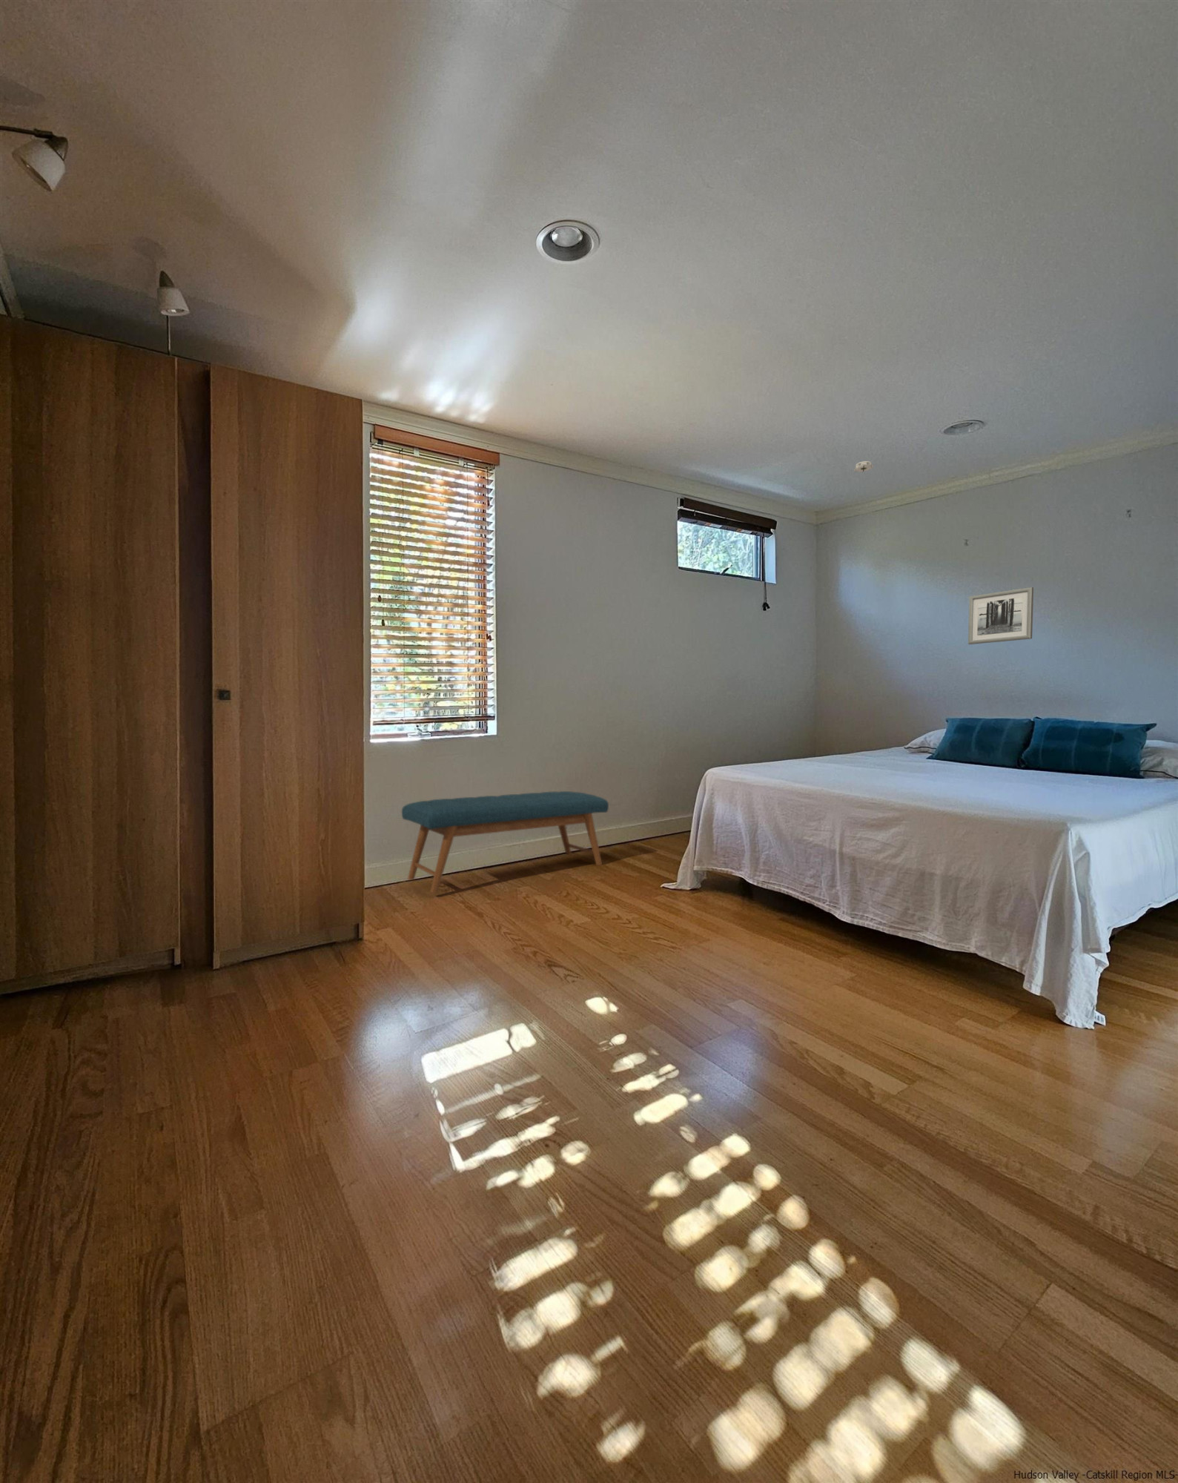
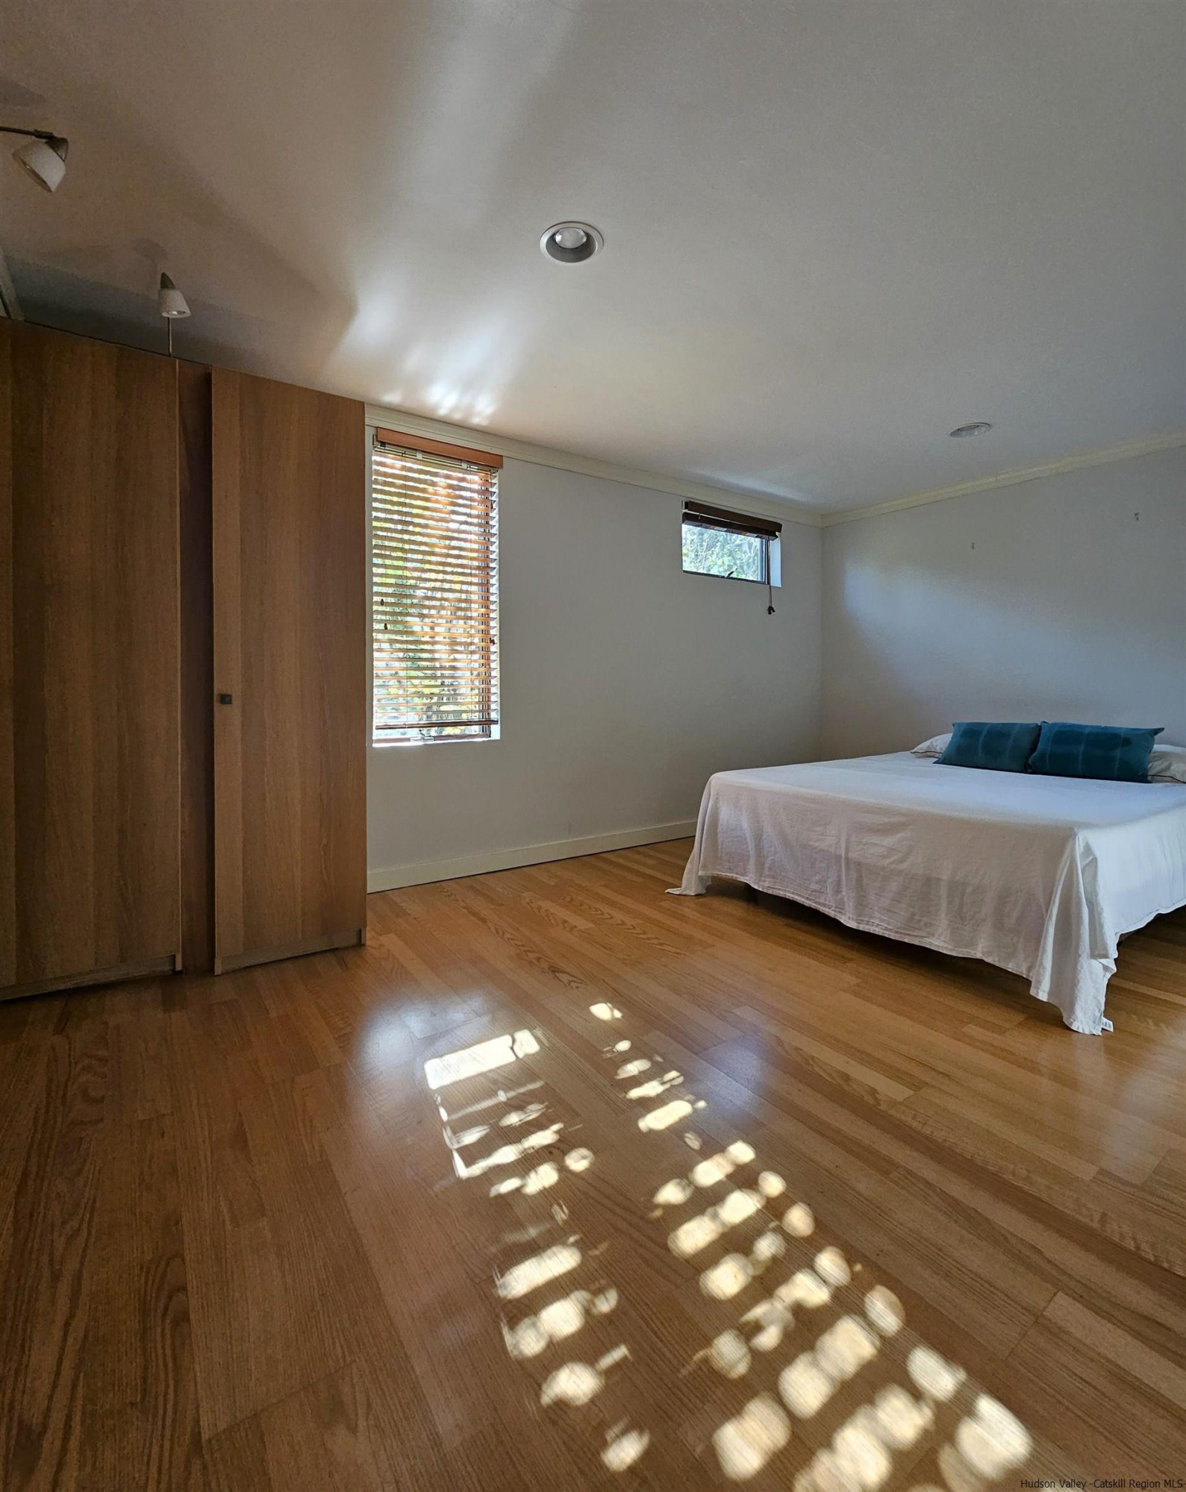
- bench [401,791,609,894]
- wall art [967,586,1034,645]
- smoke detector [853,461,874,474]
